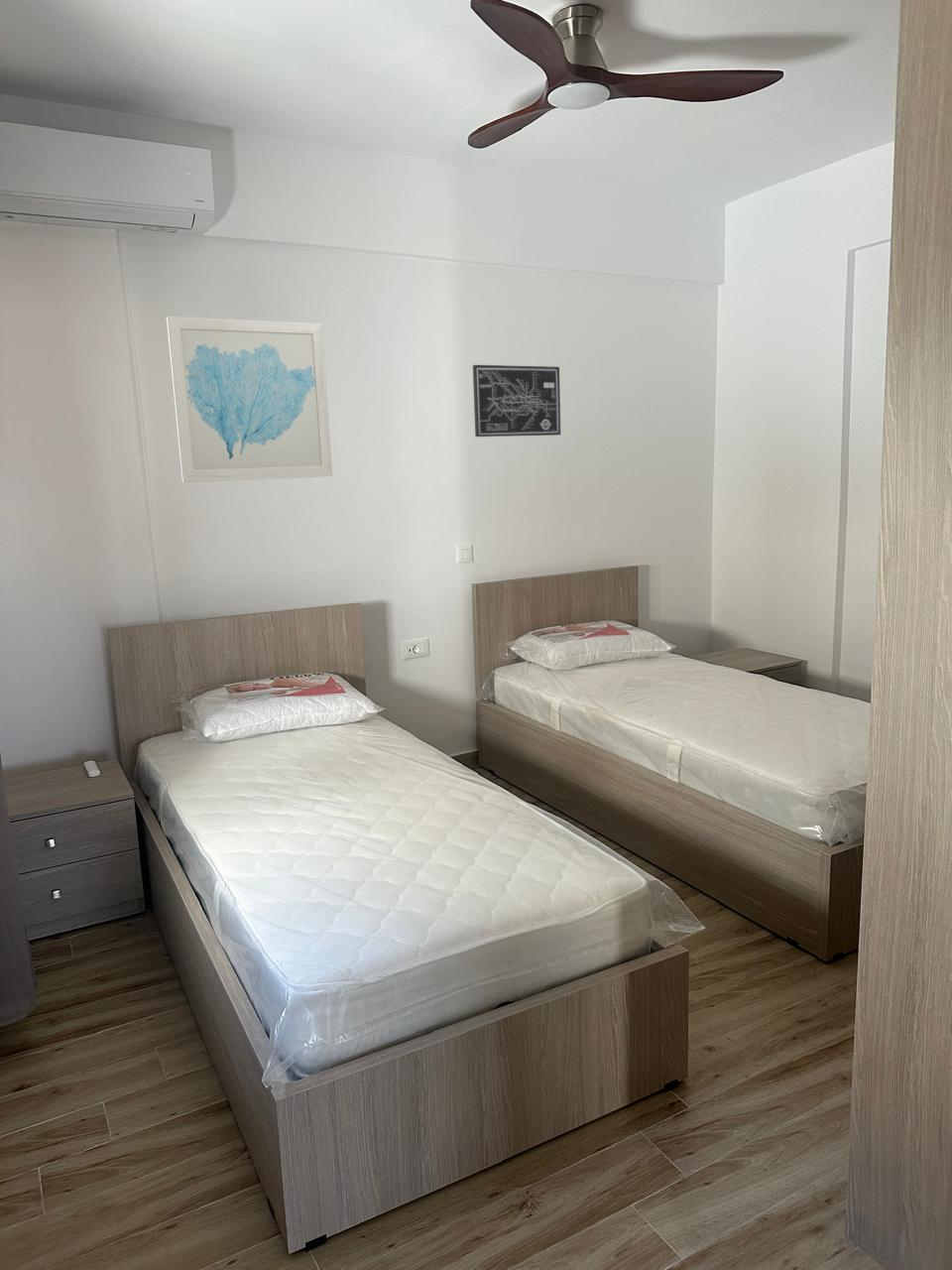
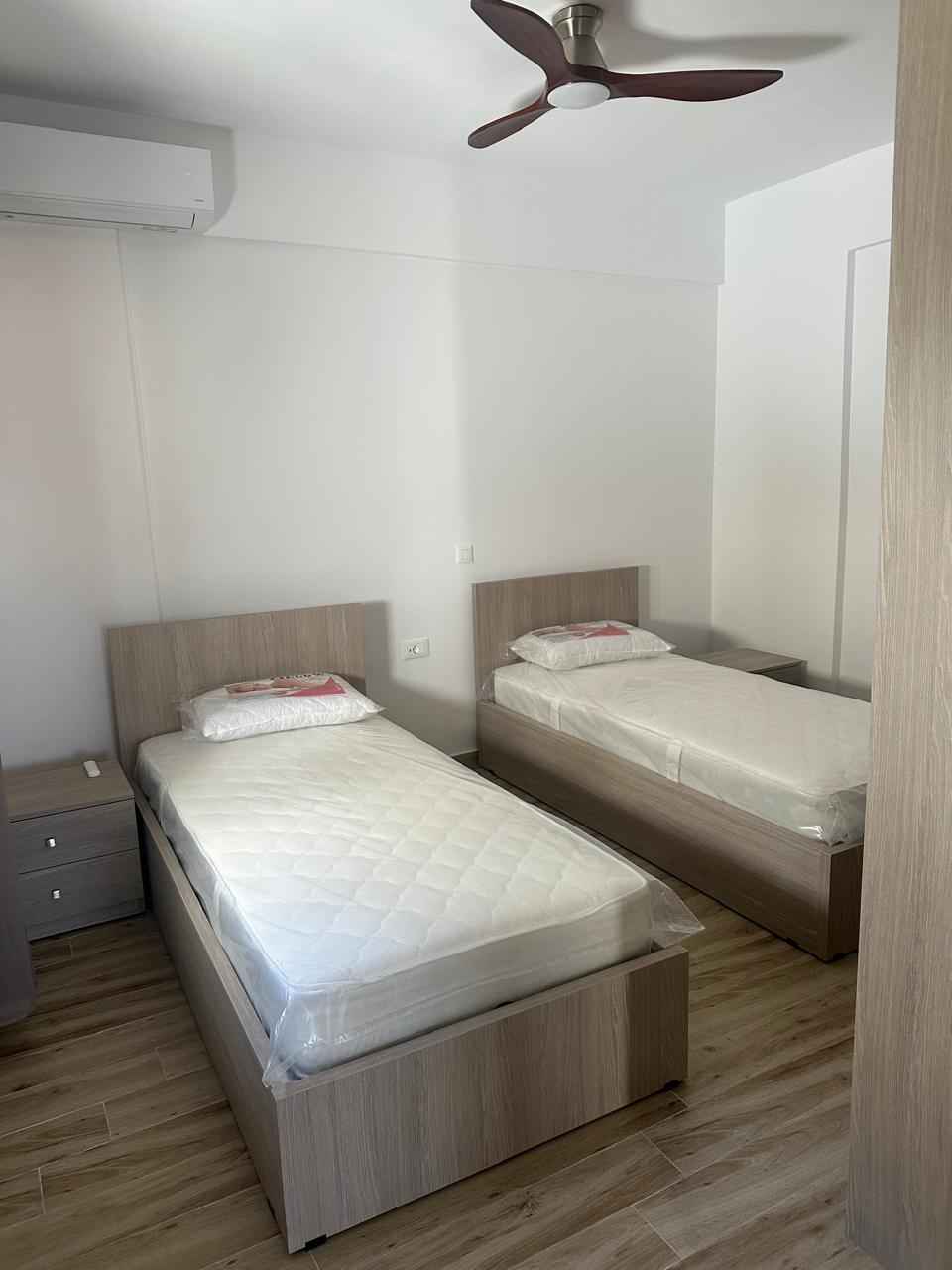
- wall art [472,364,561,438]
- wall art [166,316,333,483]
